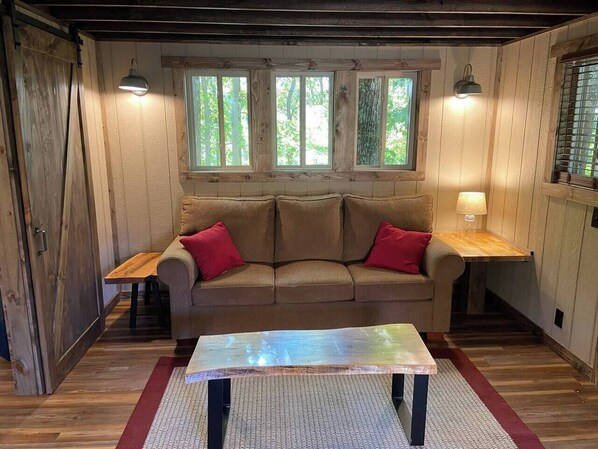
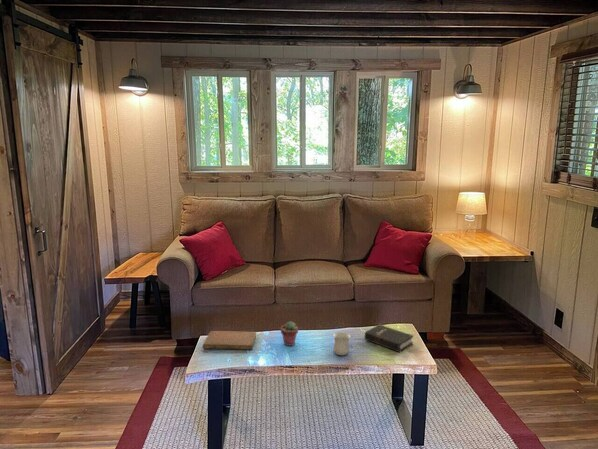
+ mug [332,331,351,356]
+ potted succulent [280,320,299,347]
+ hardback book [364,323,414,353]
+ notebook [202,330,257,351]
